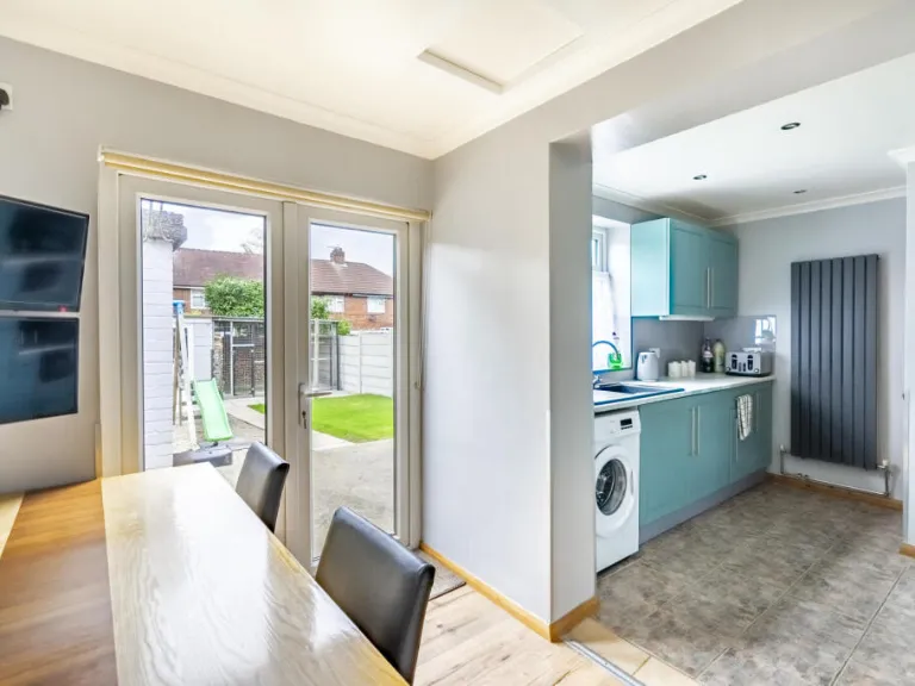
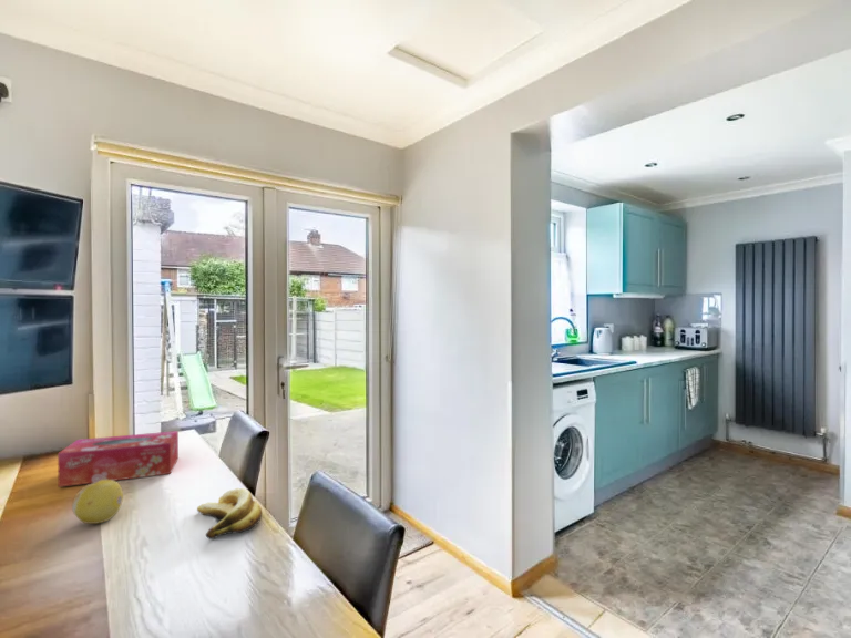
+ fruit [71,480,124,525]
+ banana [196,487,263,541]
+ tissue box [57,430,180,487]
